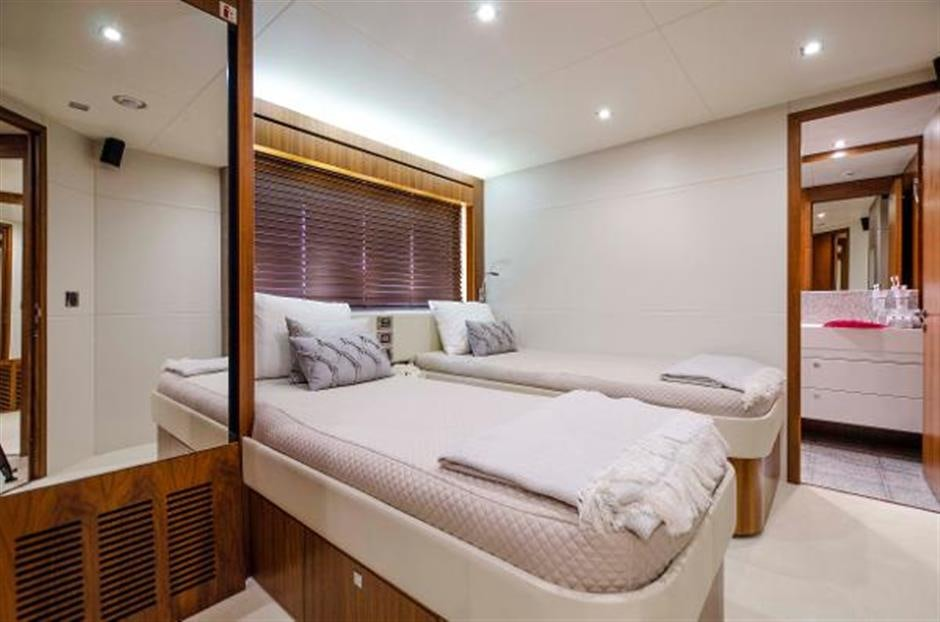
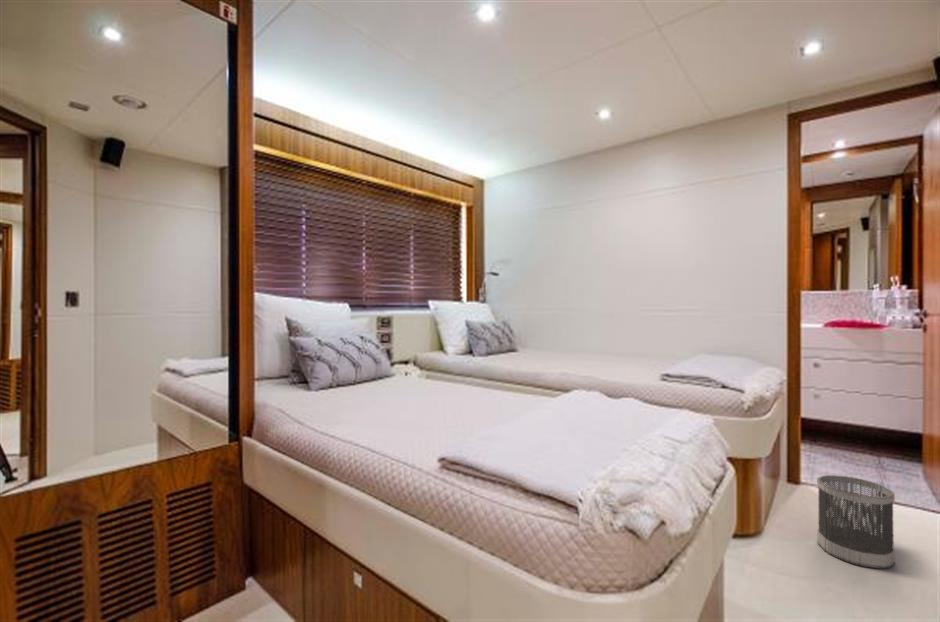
+ wastebasket [816,474,896,570]
